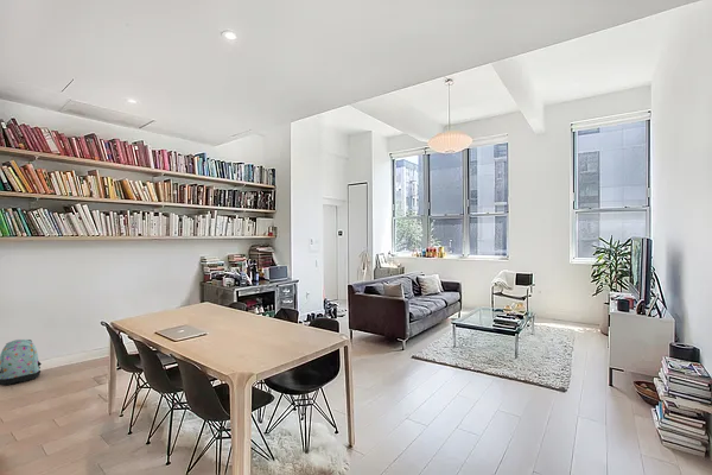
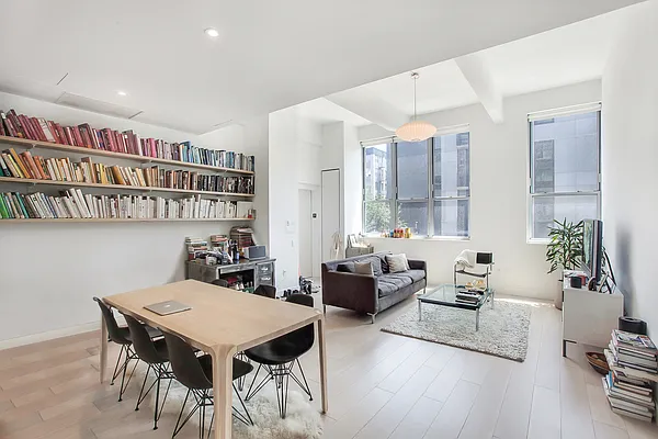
- backpack [0,338,43,386]
